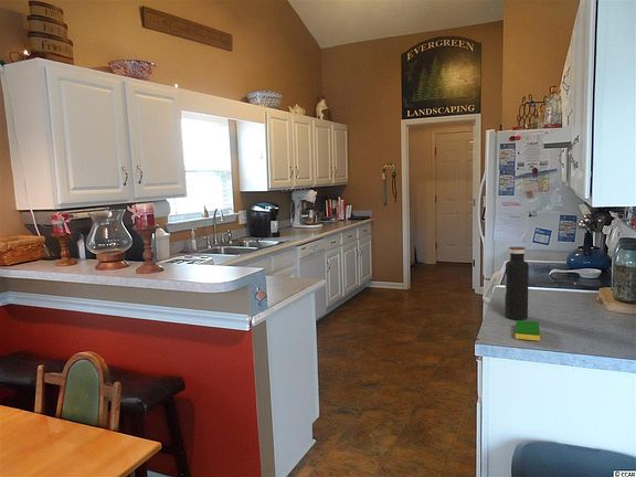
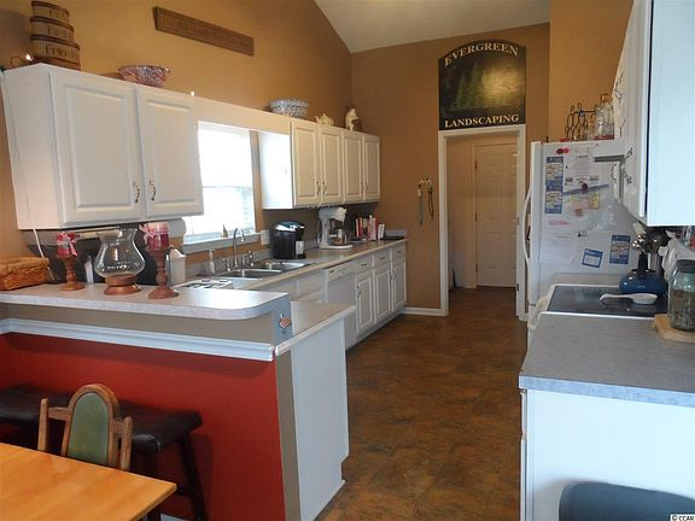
- water bottle [504,245,530,320]
- dish sponge [515,319,541,342]
